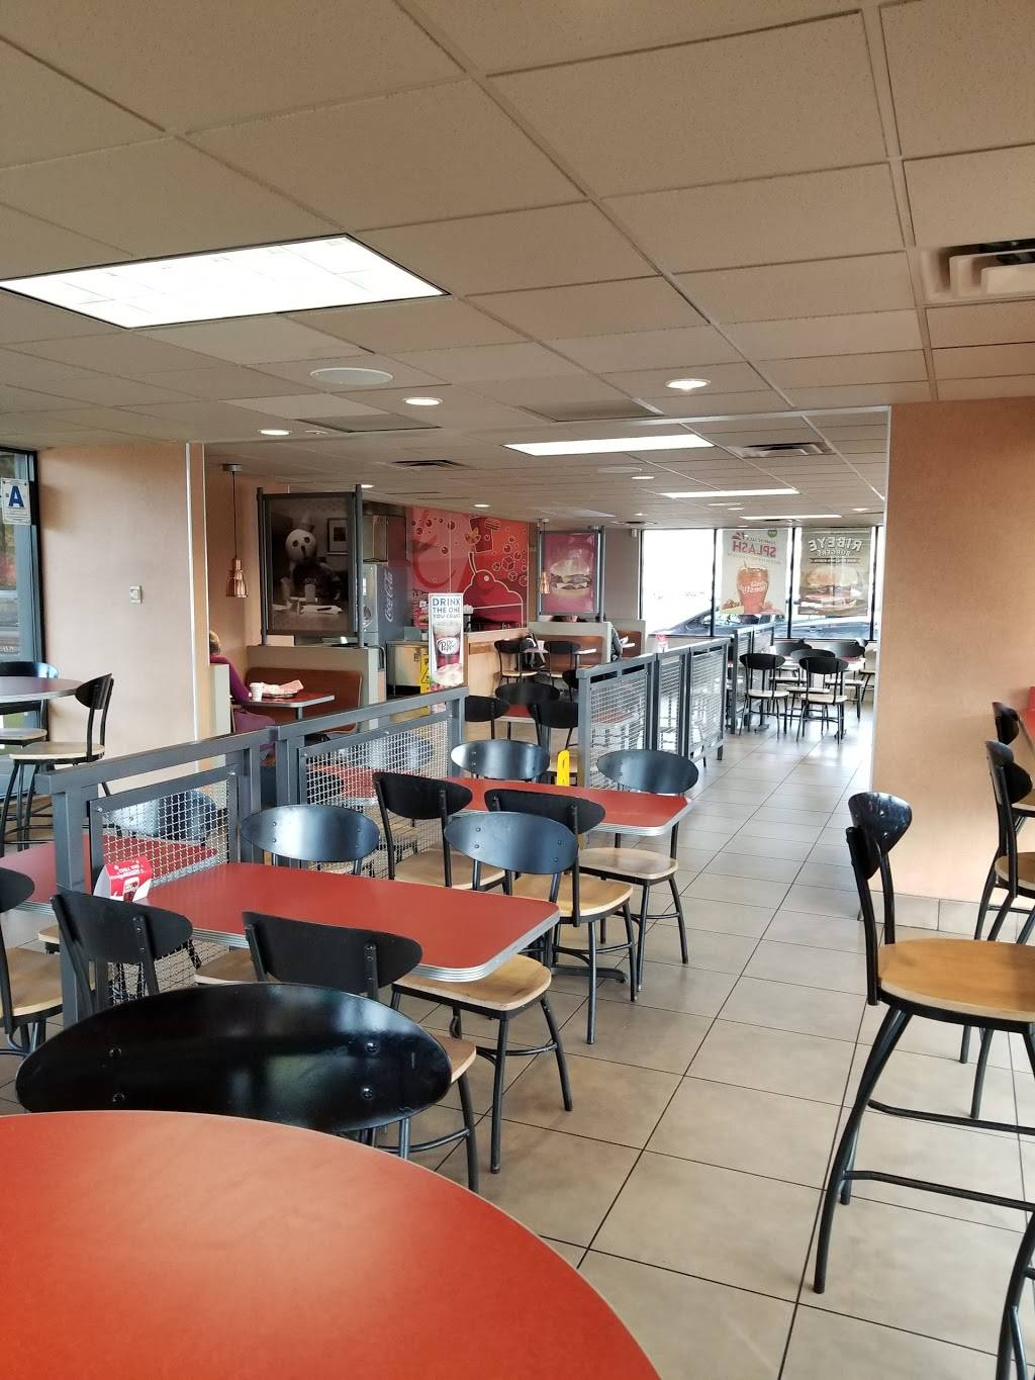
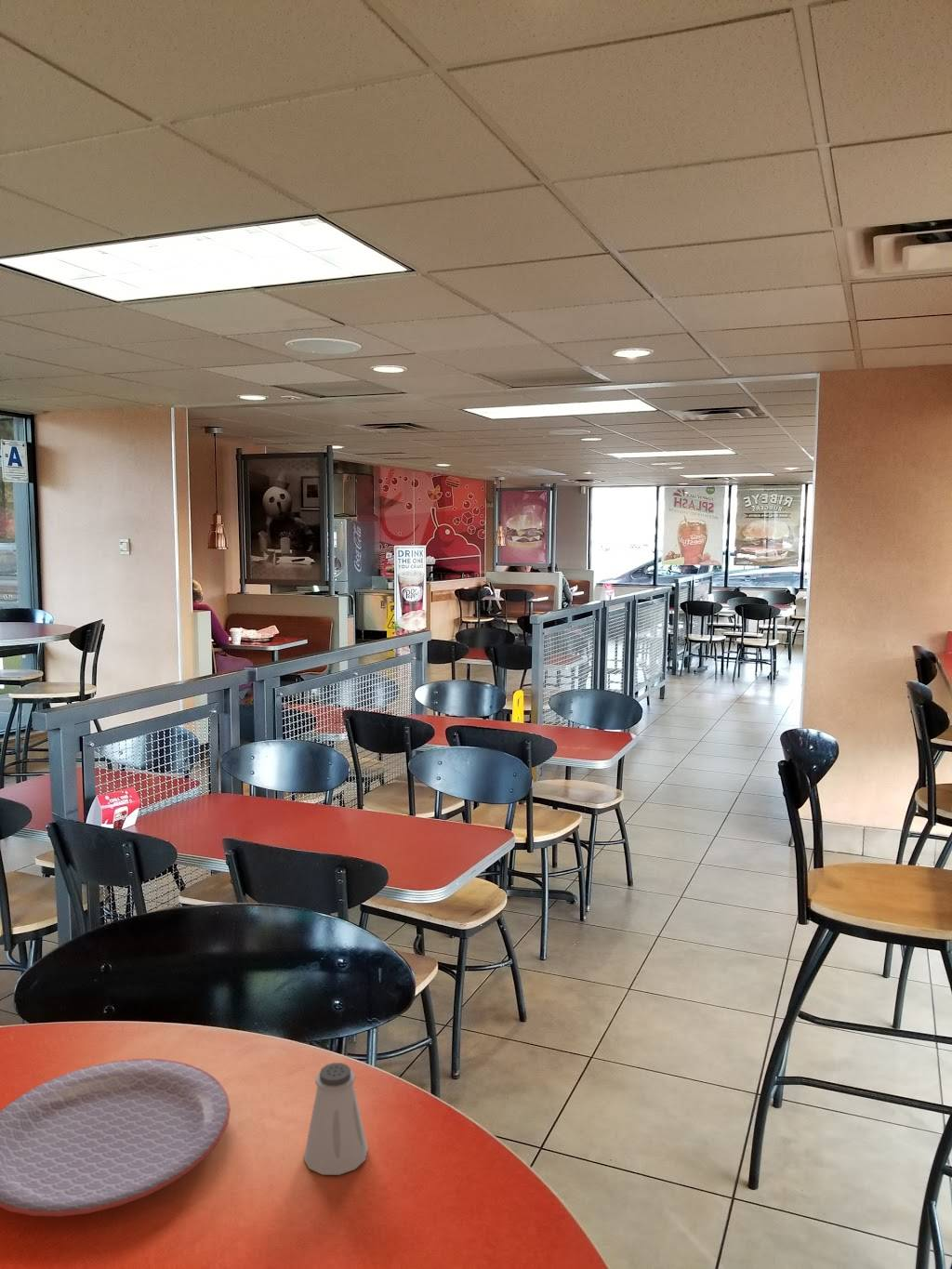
+ plate [0,1057,231,1218]
+ saltshaker [303,1062,369,1176]
